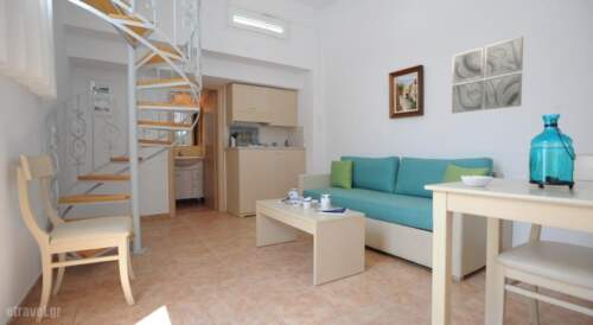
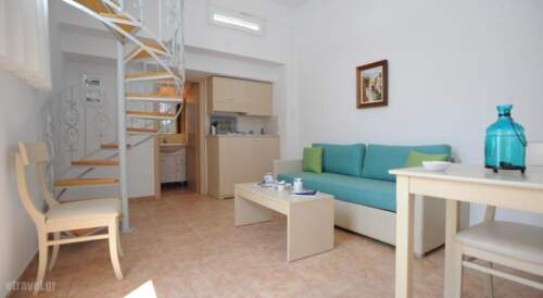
- wall art [451,36,524,114]
